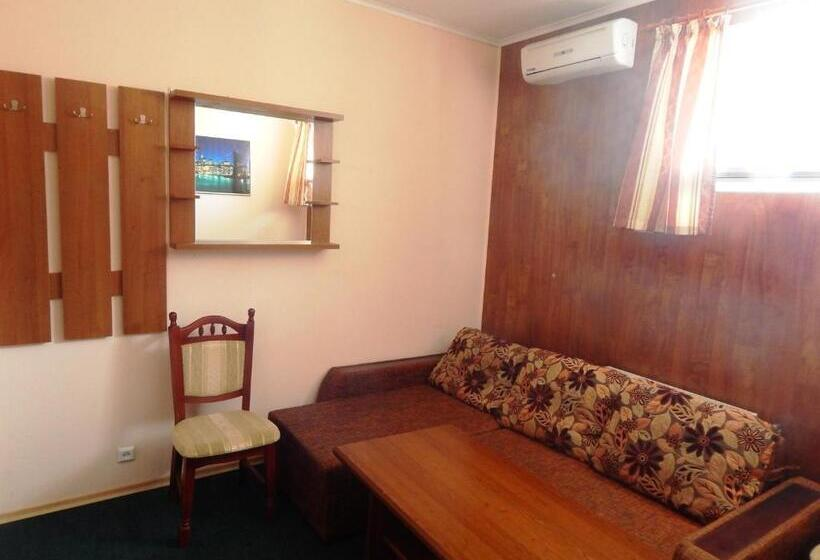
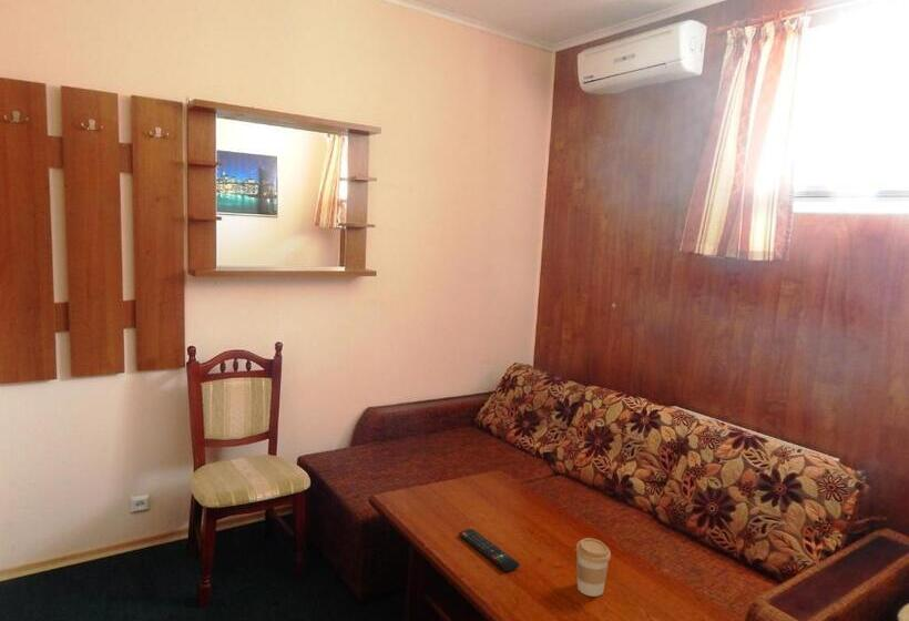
+ remote control [458,528,521,572]
+ coffee cup [574,537,612,598]
